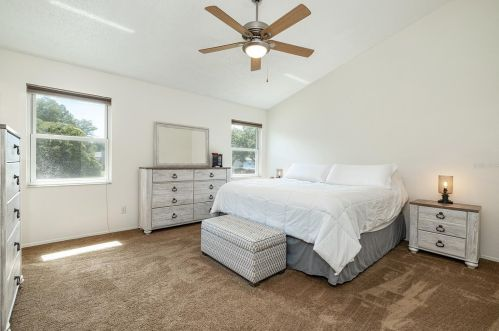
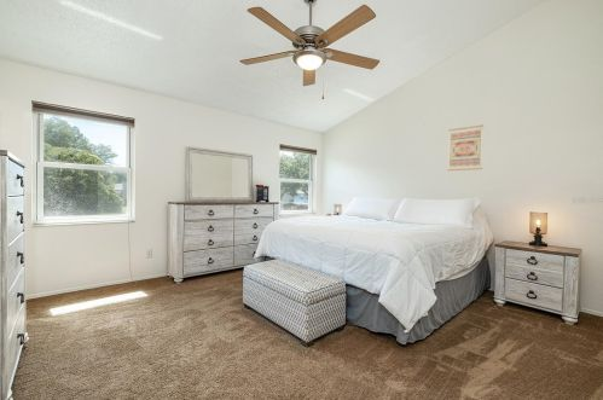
+ wall art [446,123,485,172]
